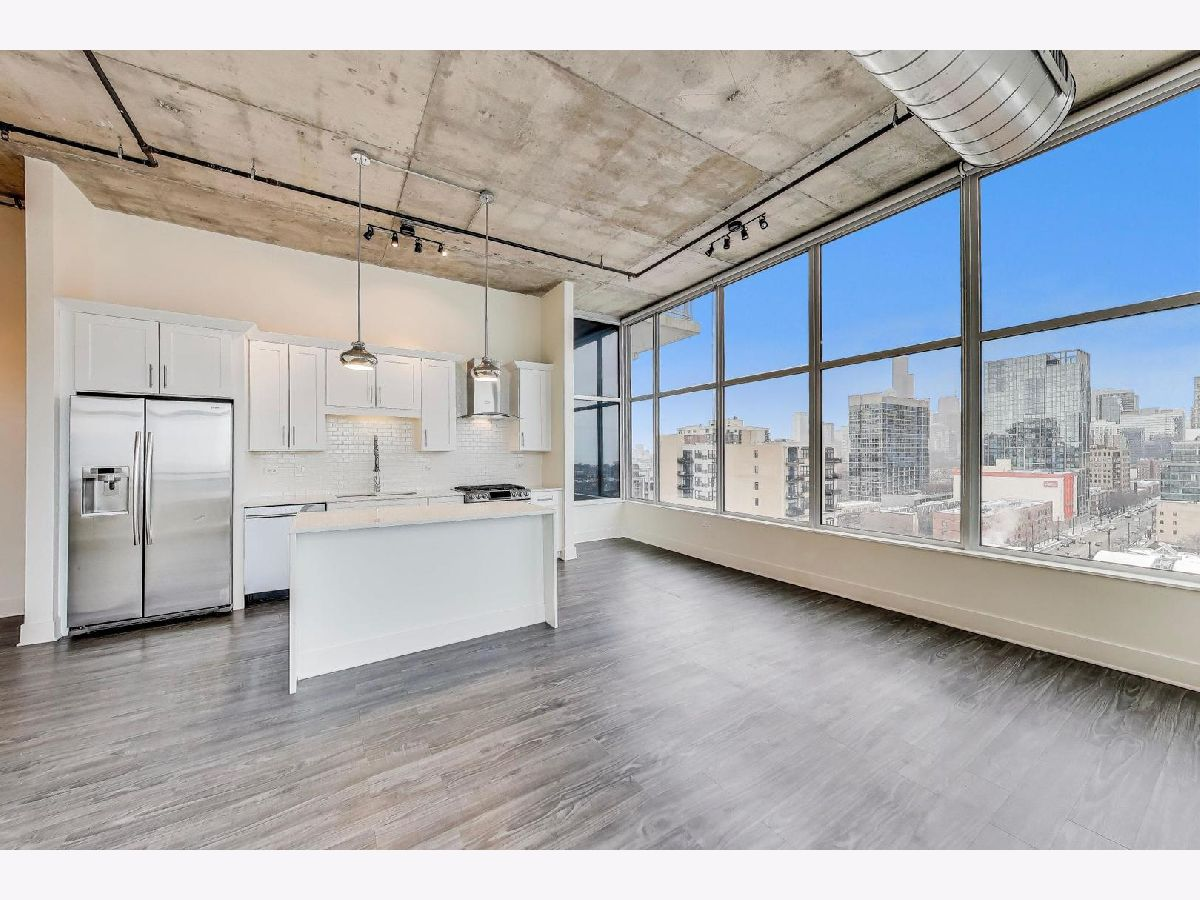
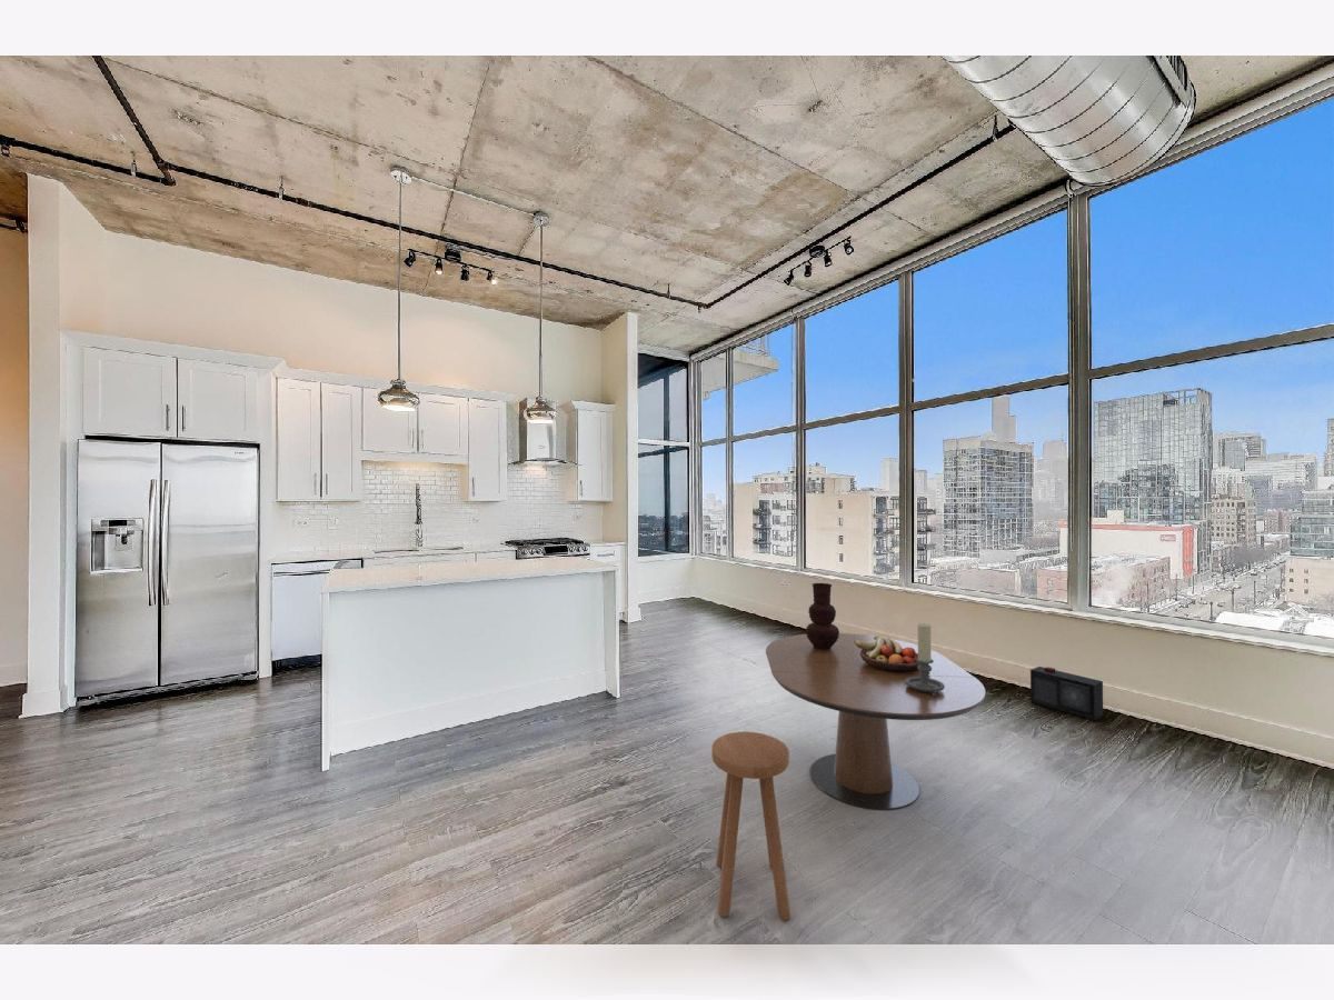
+ dining table [765,632,986,811]
+ speaker [1029,666,1104,721]
+ candle holder [905,622,945,697]
+ stool [710,731,792,921]
+ fruit bowl [855,636,920,672]
+ vase [805,582,840,650]
